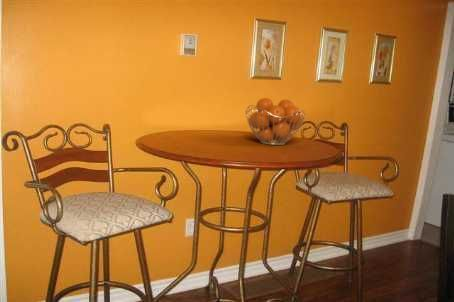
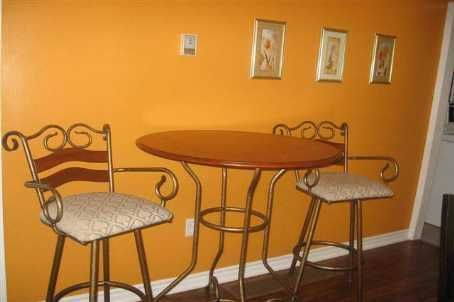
- fruit basket [245,97,306,146]
